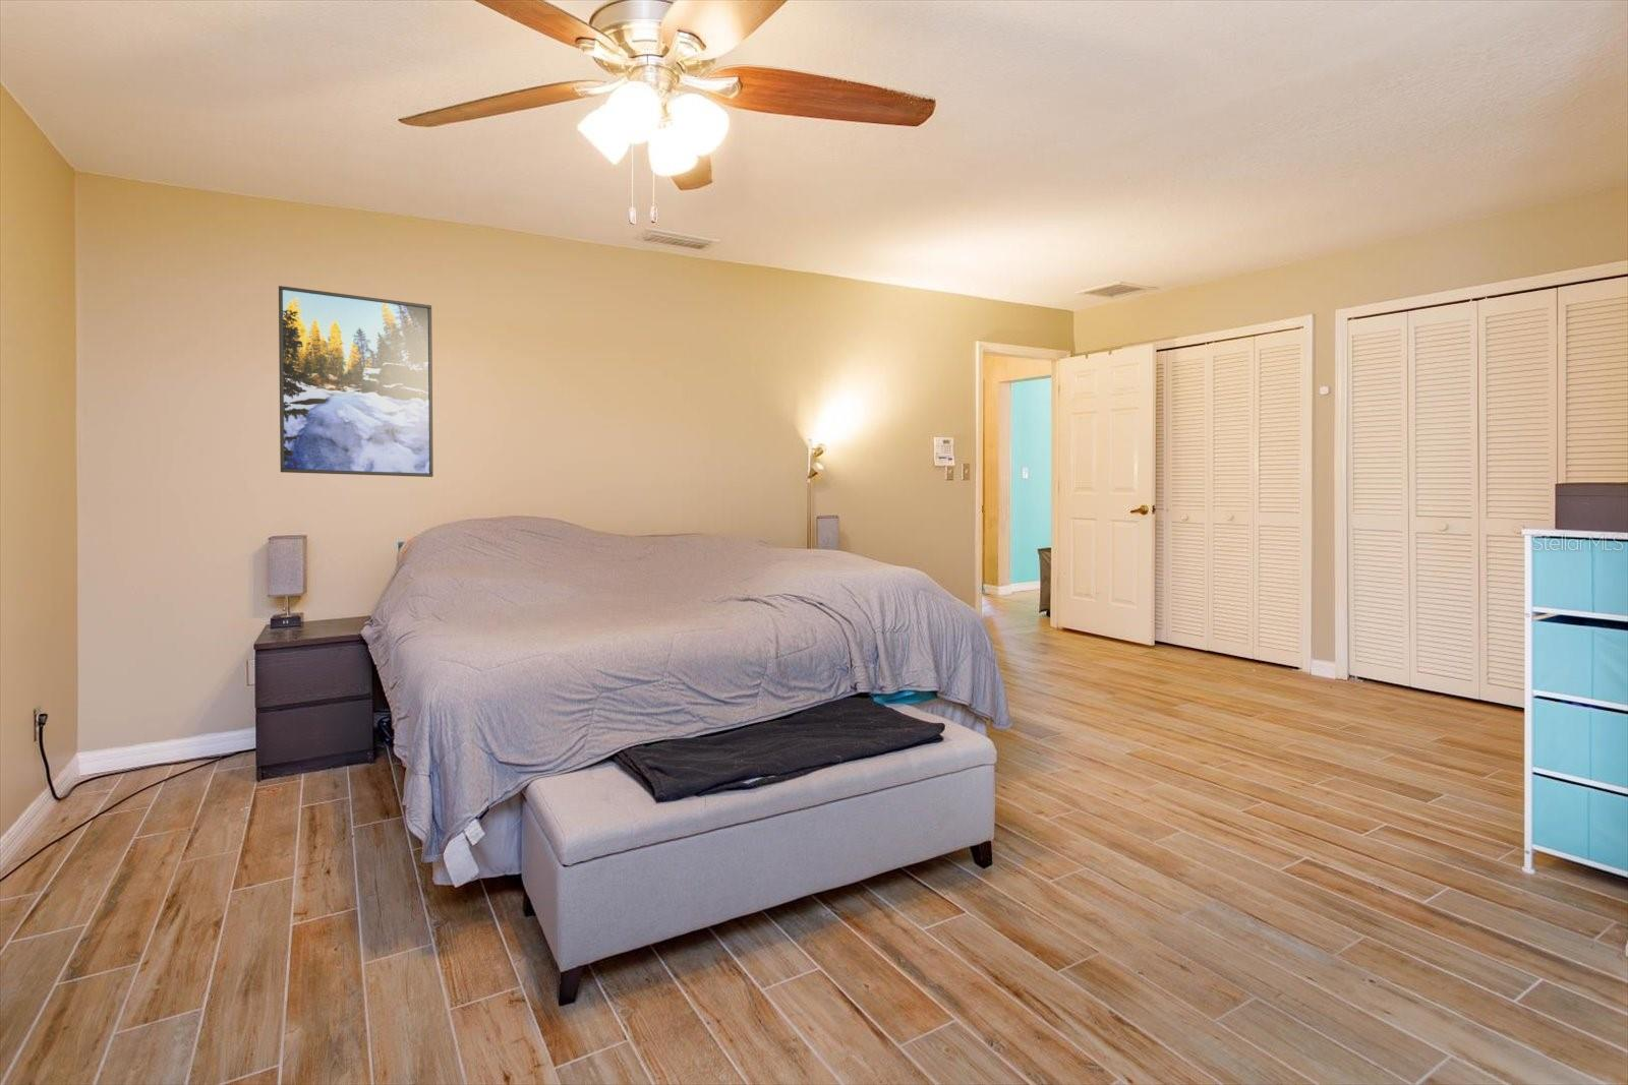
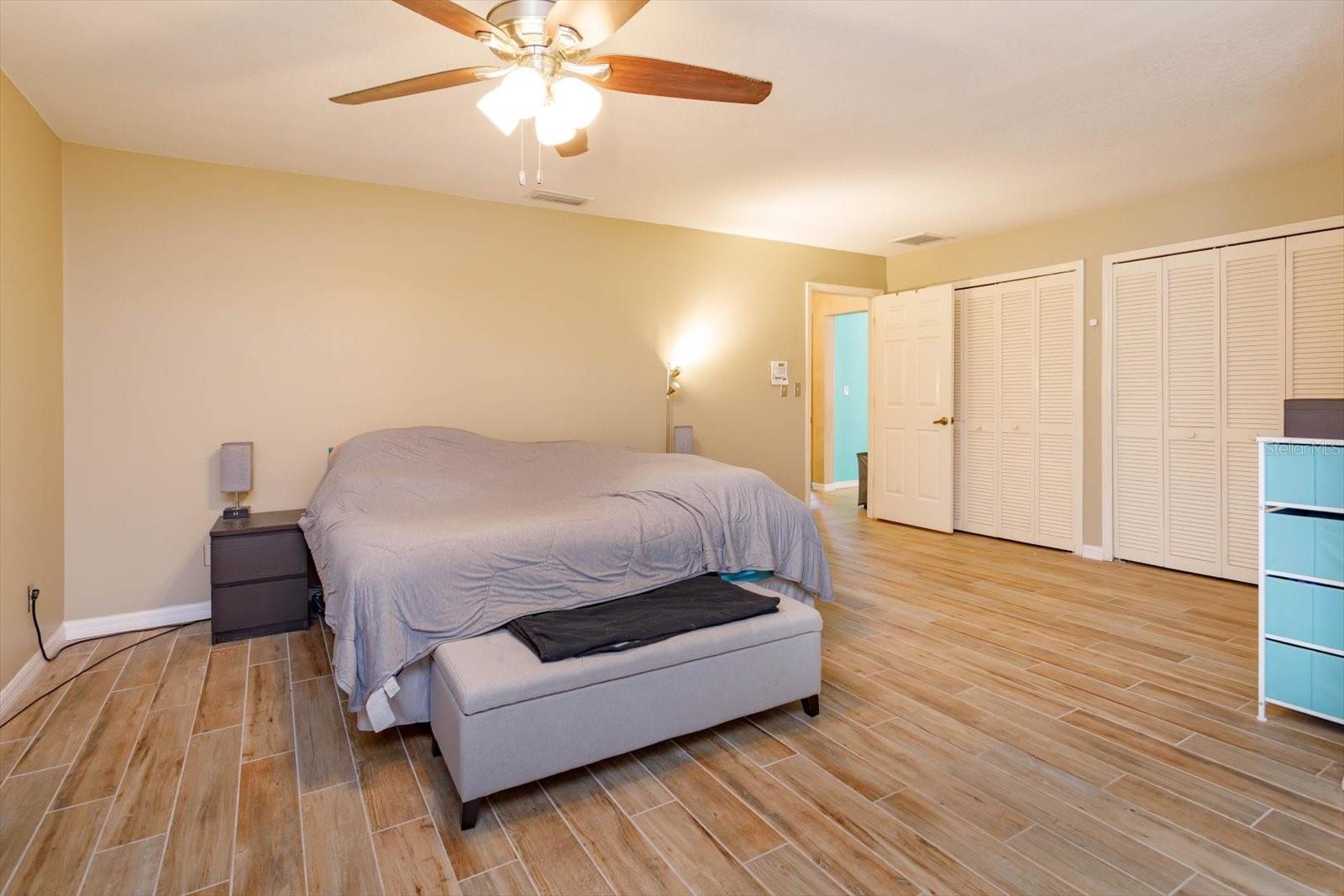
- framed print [277,285,435,478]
